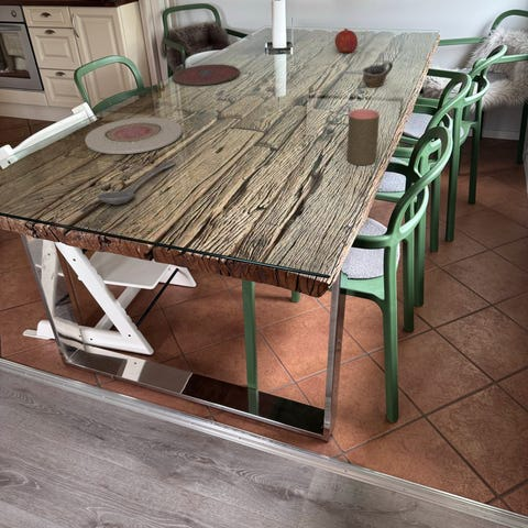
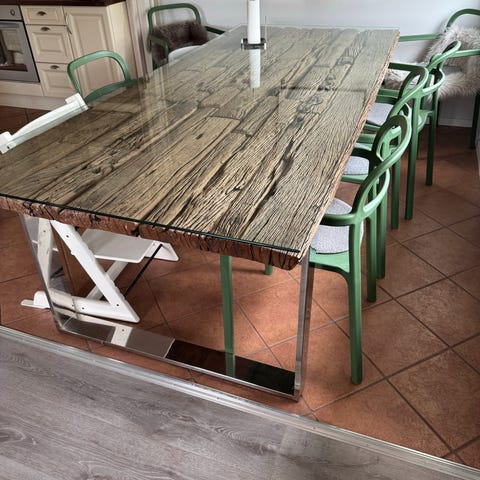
- plate [84,117,184,155]
- cup [345,108,381,166]
- plate [170,63,241,87]
- fruit [333,28,359,54]
- cup [362,59,394,89]
- stirrer [97,160,177,206]
